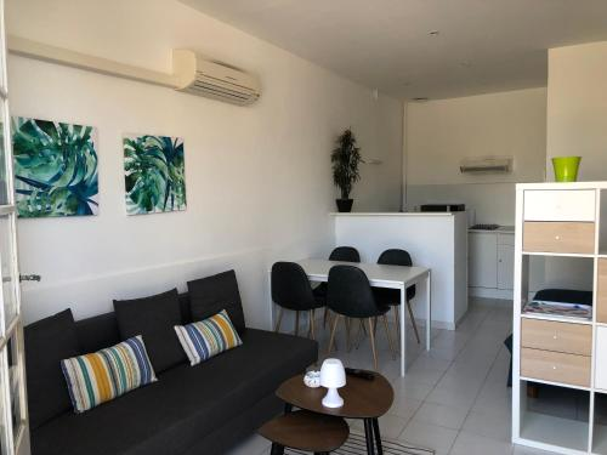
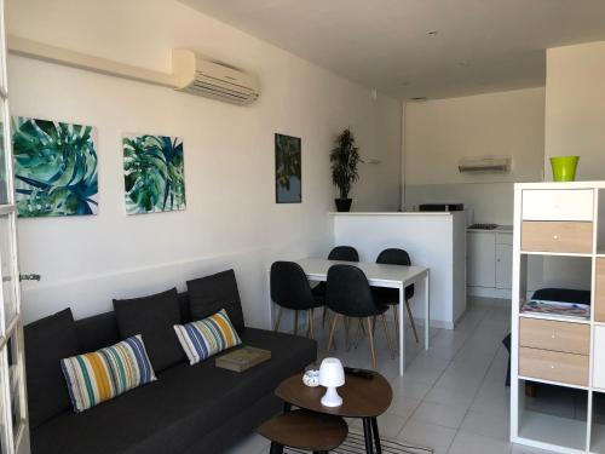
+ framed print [273,132,302,205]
+ book [214,345,272,373]
